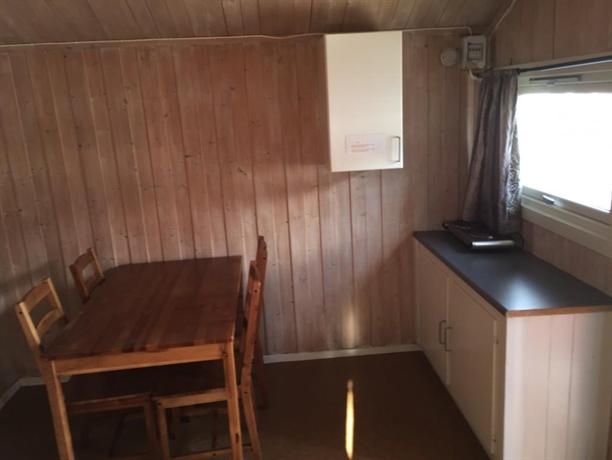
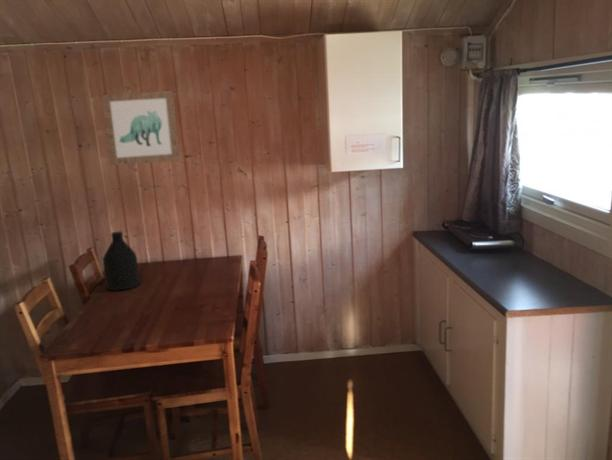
+ wall art [101,90,181,166]
+ bottle [102,231,141,291]
